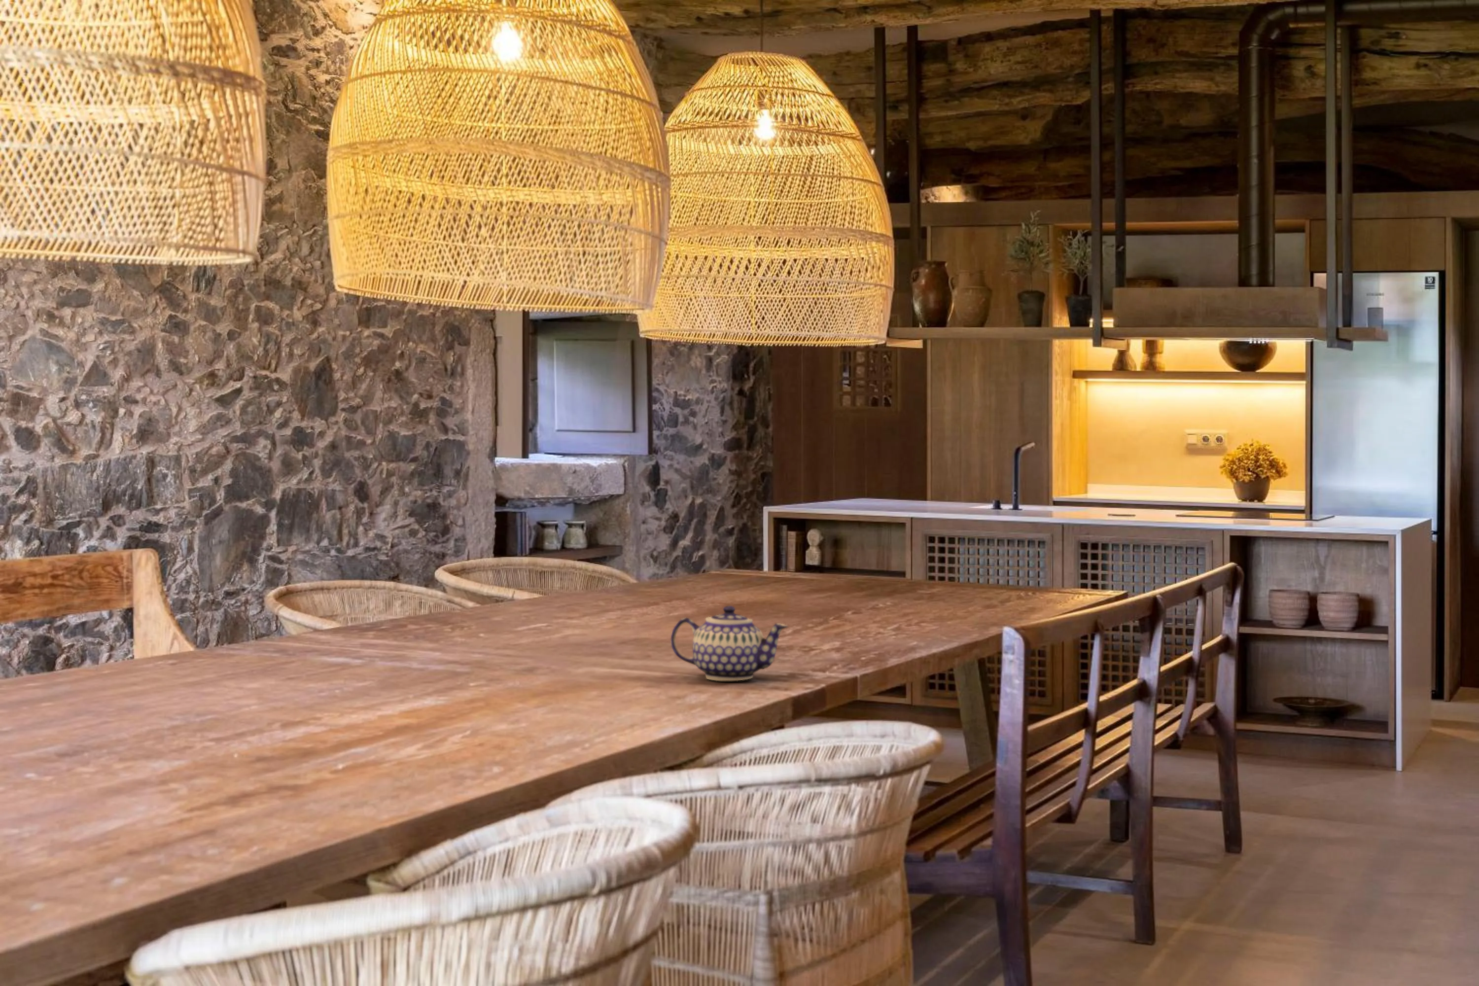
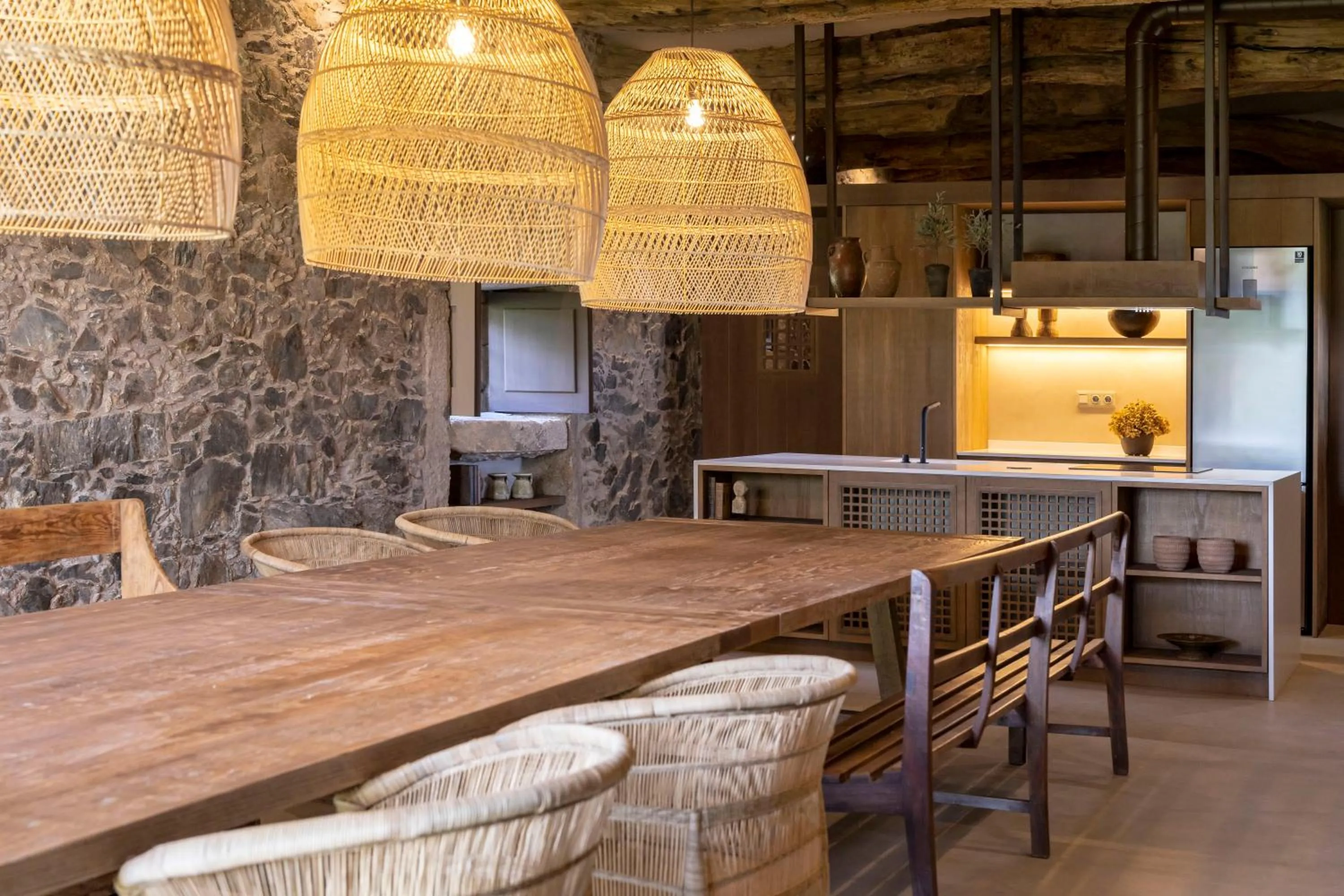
- teapot [670,605,789,681]
